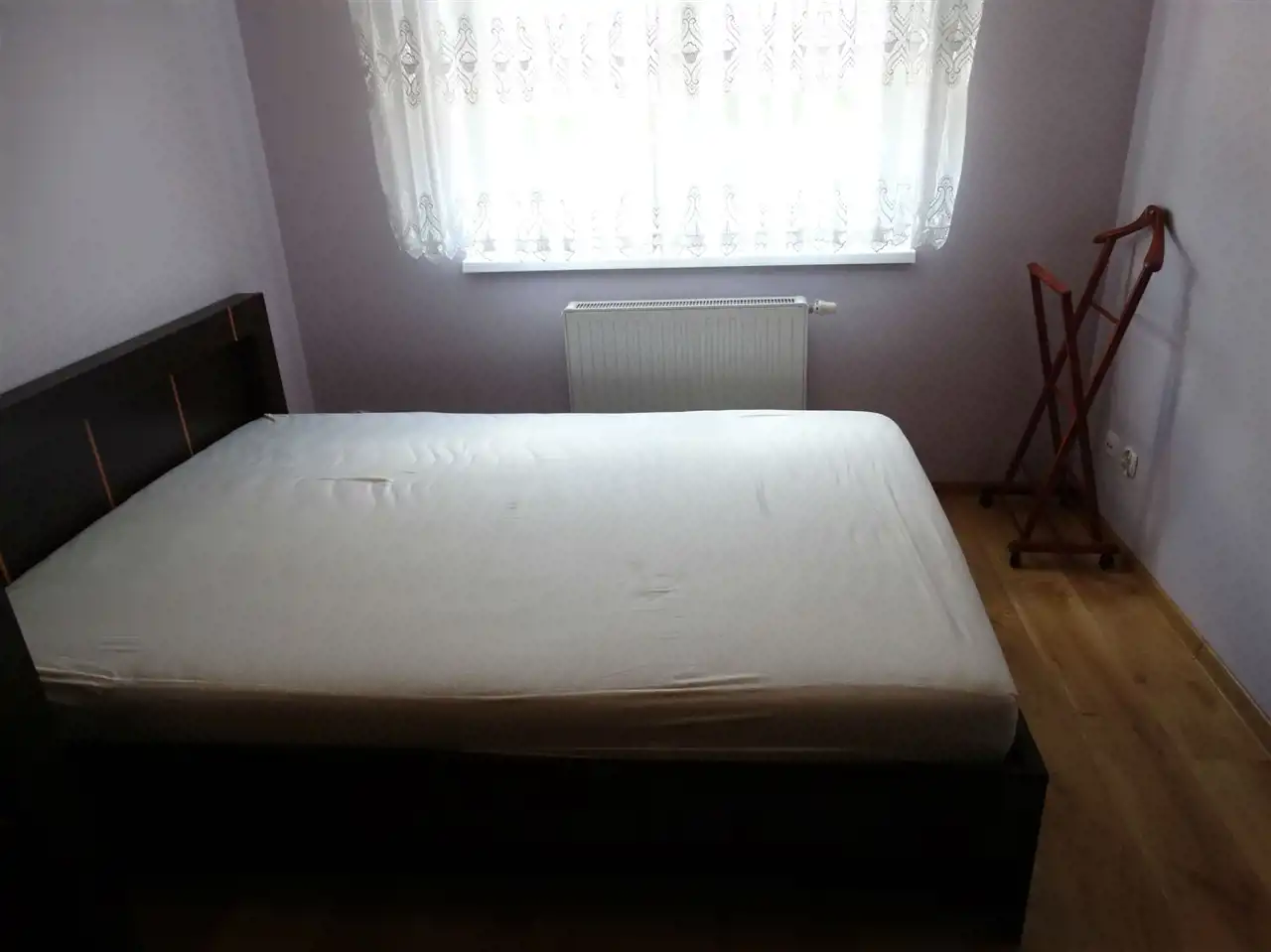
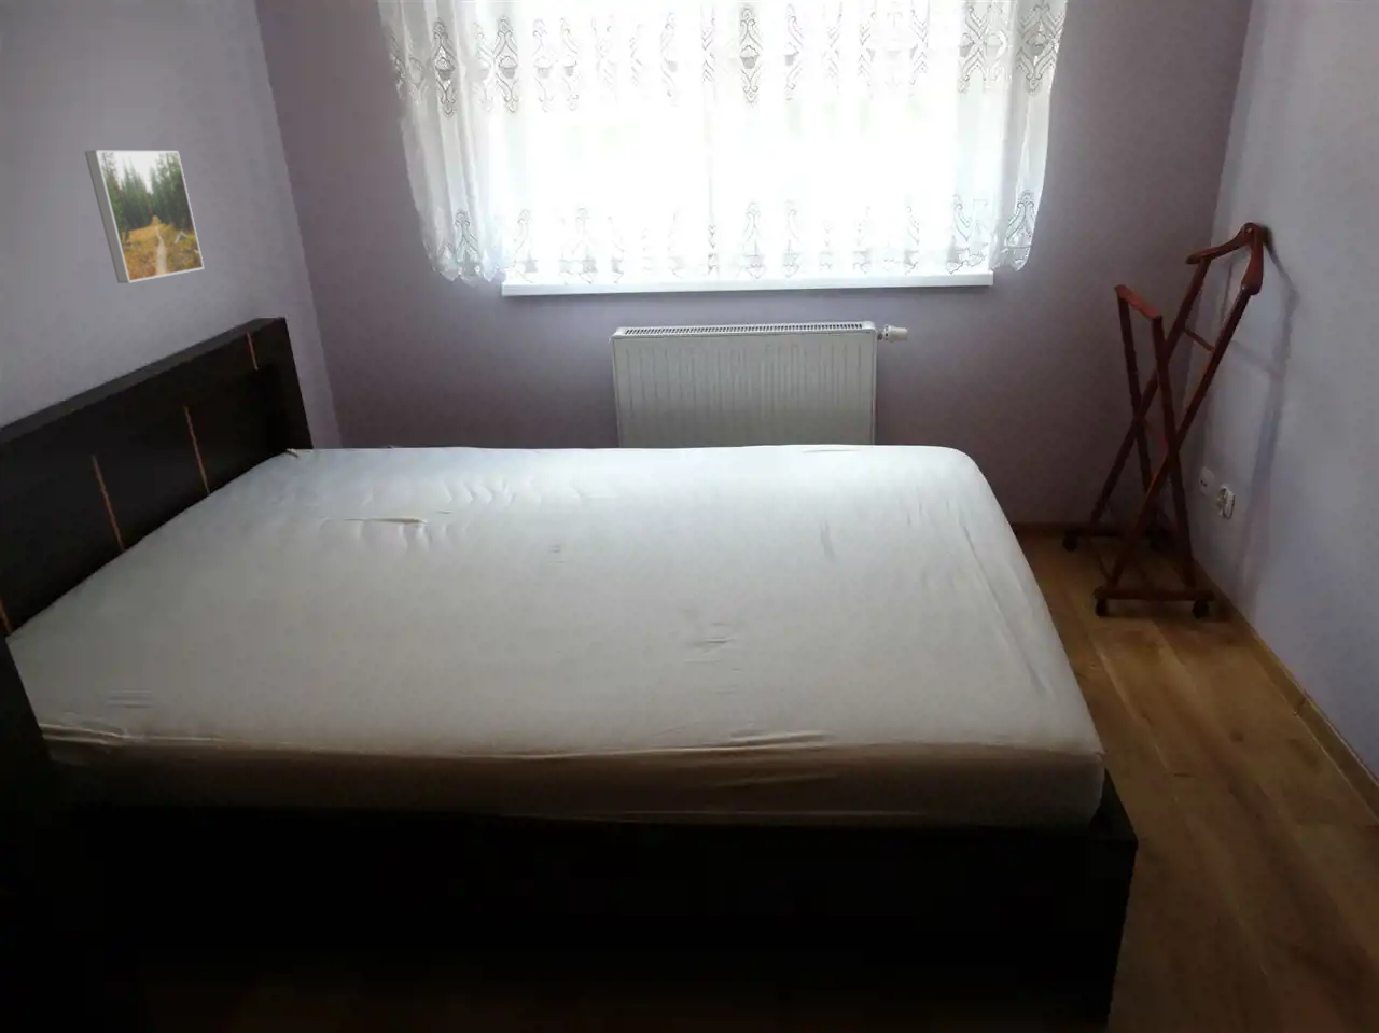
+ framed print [82,150,206,284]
